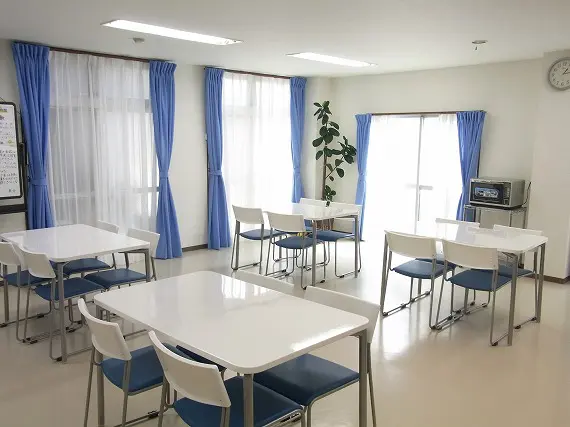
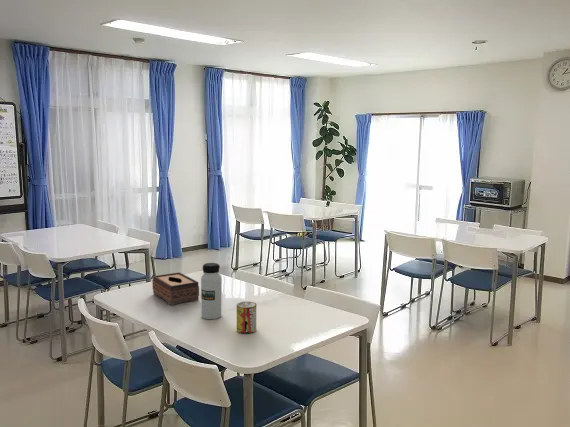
+ tissue box [152,272,200,306]
+ beverage can [236,300,257,335]
+ water bottle [200,262,222,320]
